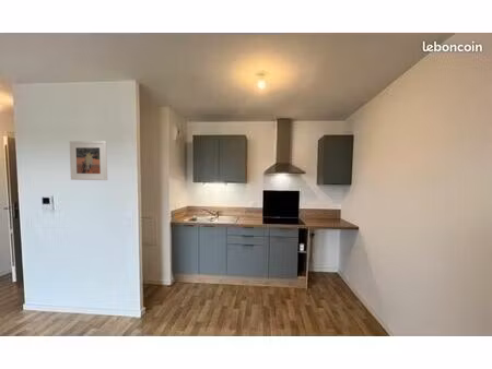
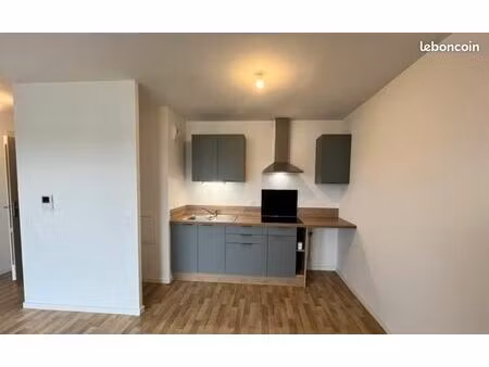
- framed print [69,140,108,181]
